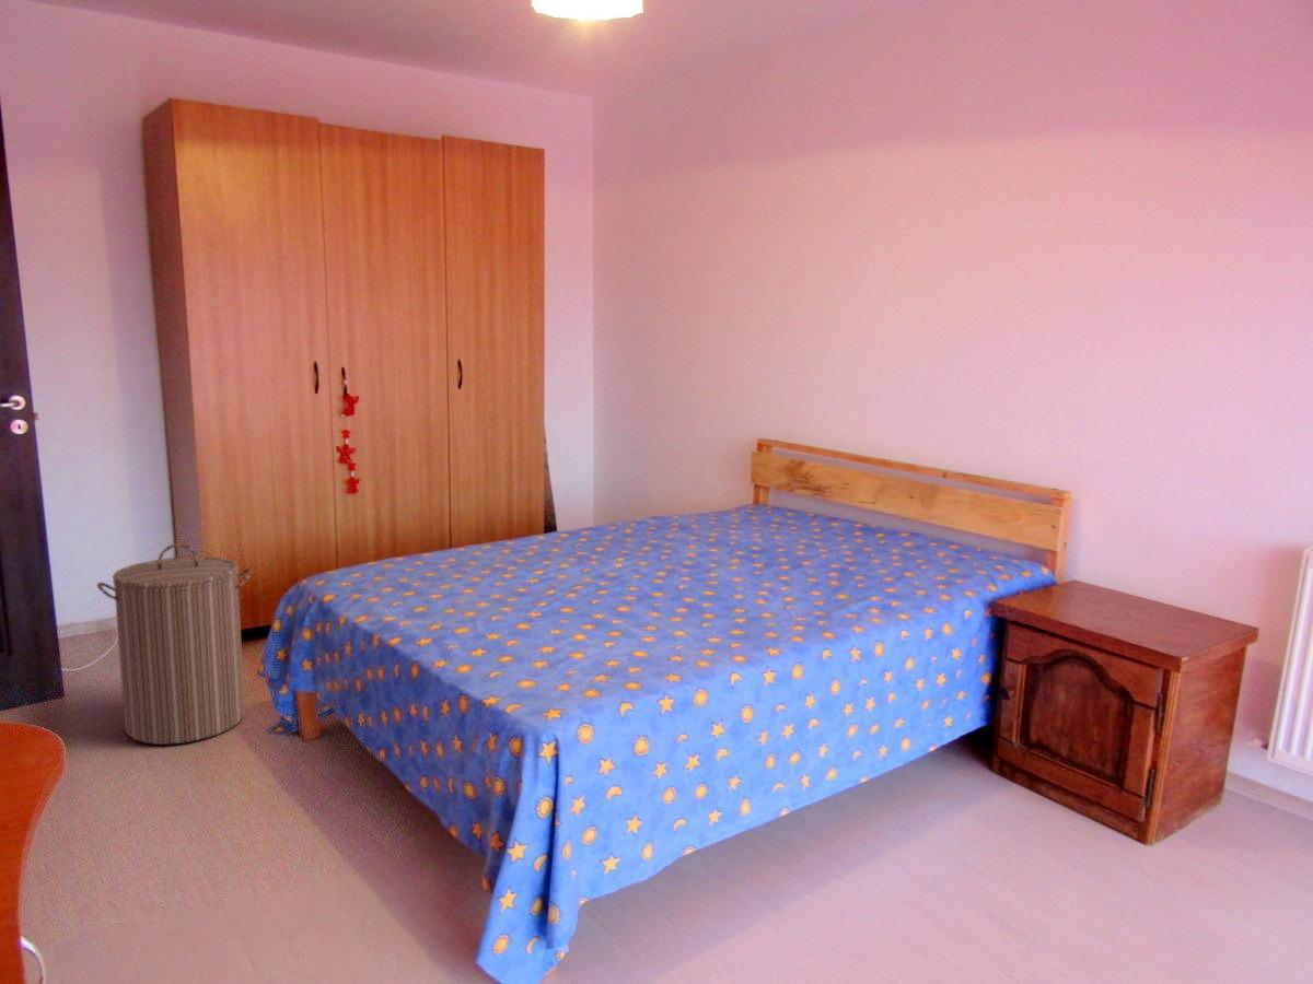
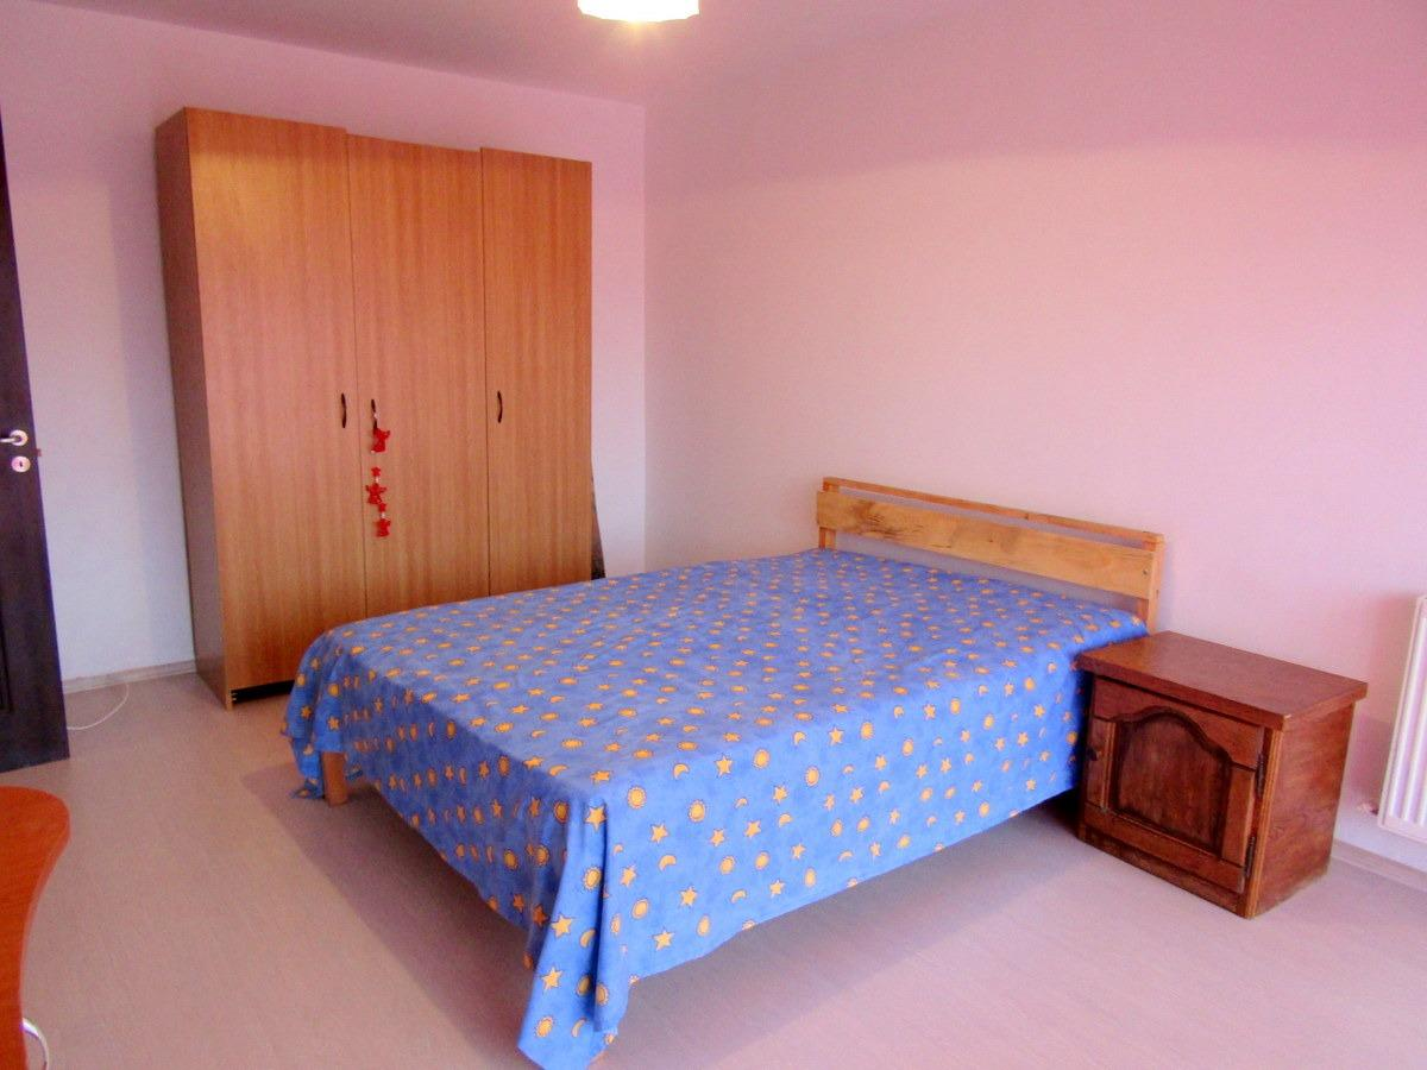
- laundry hamper [96,542,253,746]
